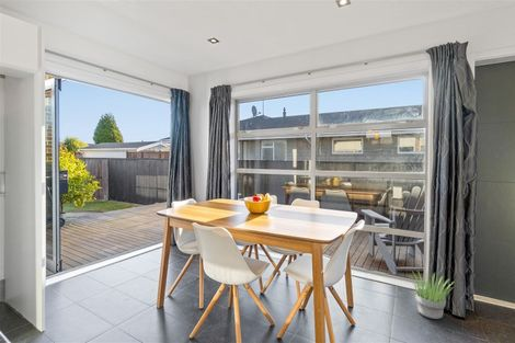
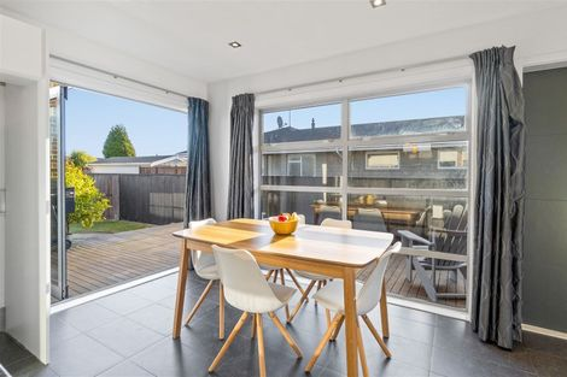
- potted plant [407,272,456,320]
